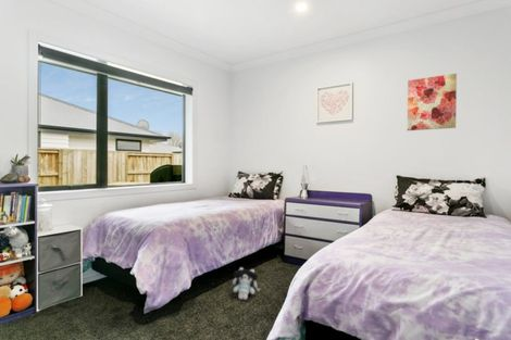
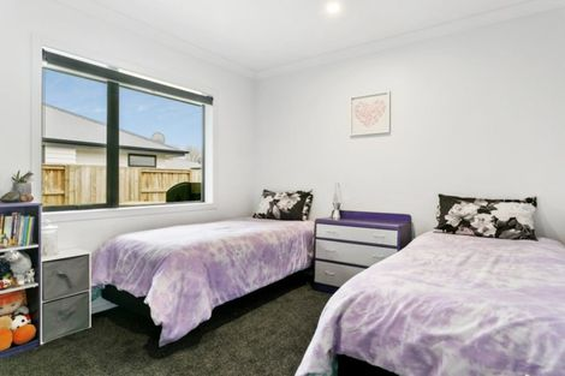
- plush toy [232,266,261,301]
- wall art [407,73,458,131]
